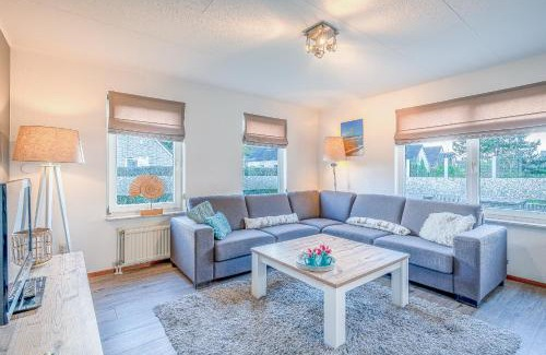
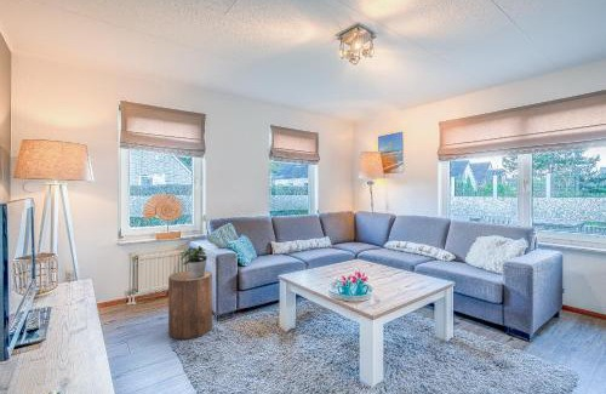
+ stool [167,269,213,341]
+ potted plant [178,245,208,278]
